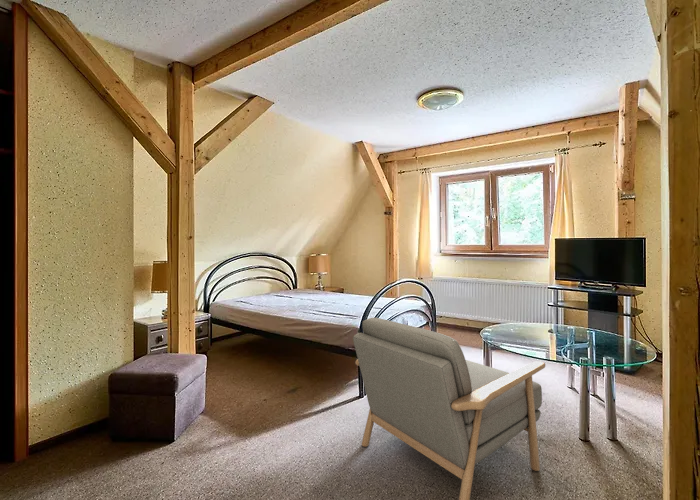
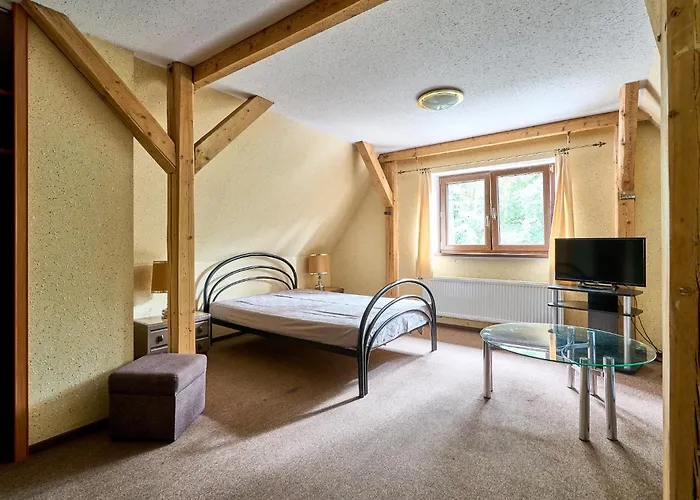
- armchair [352,317,546,500]
